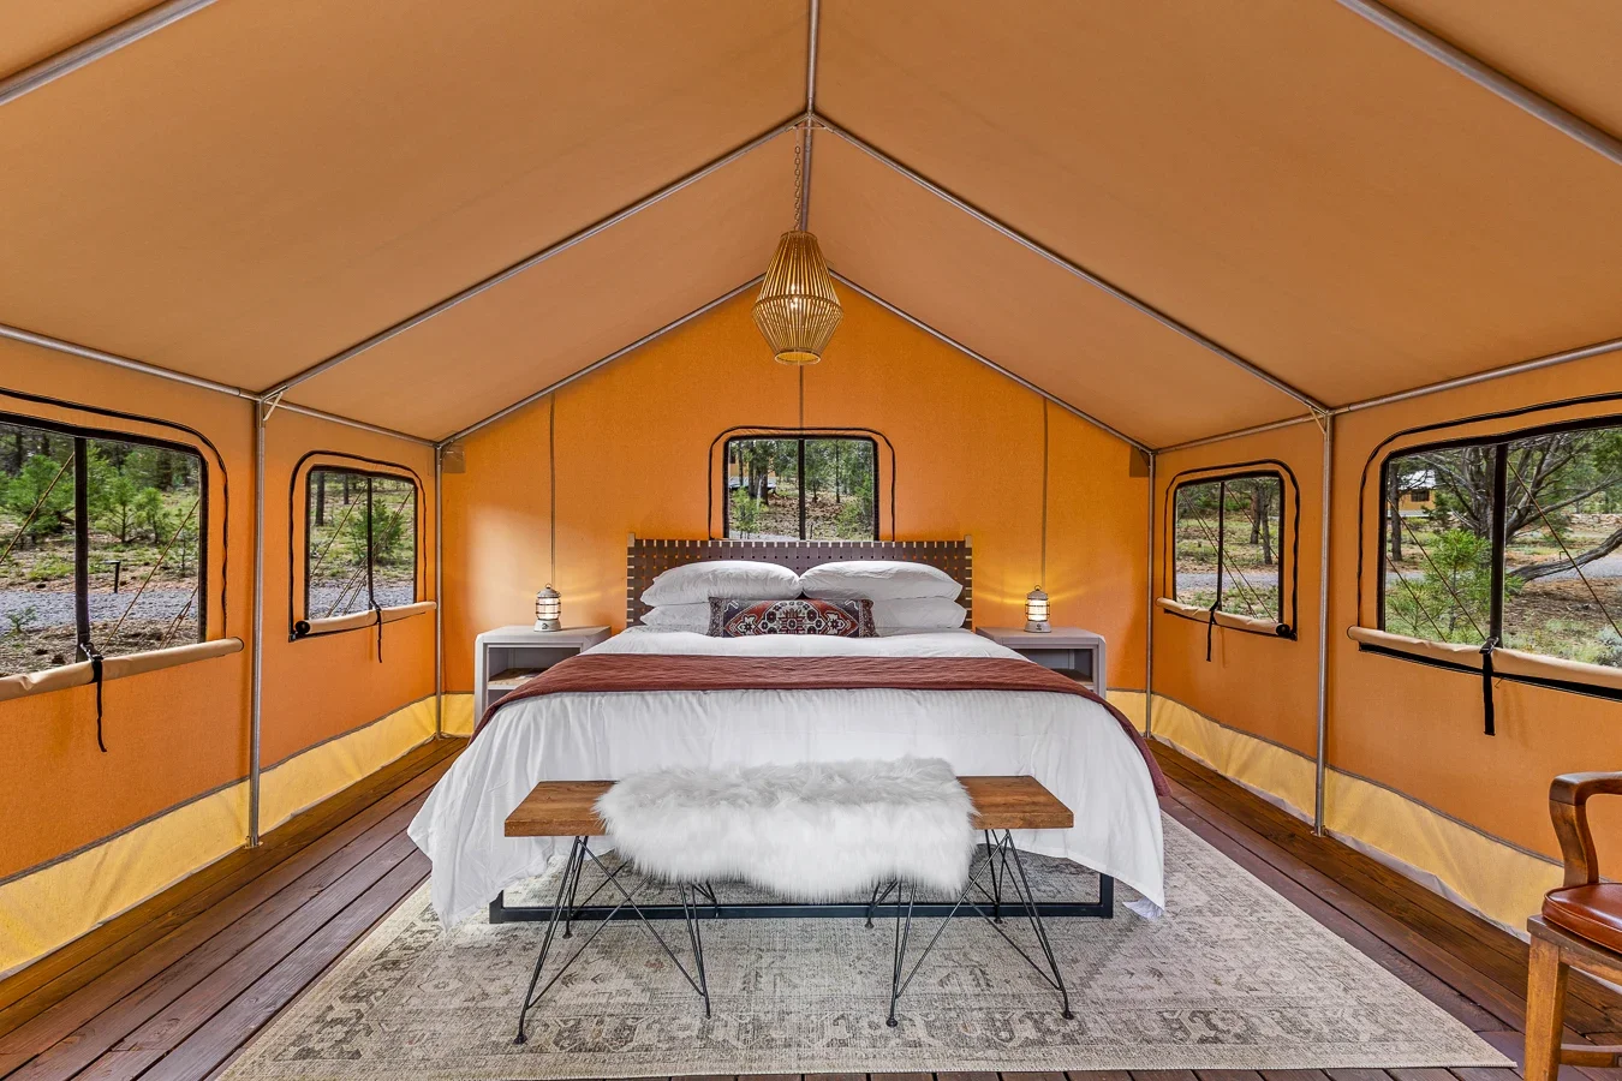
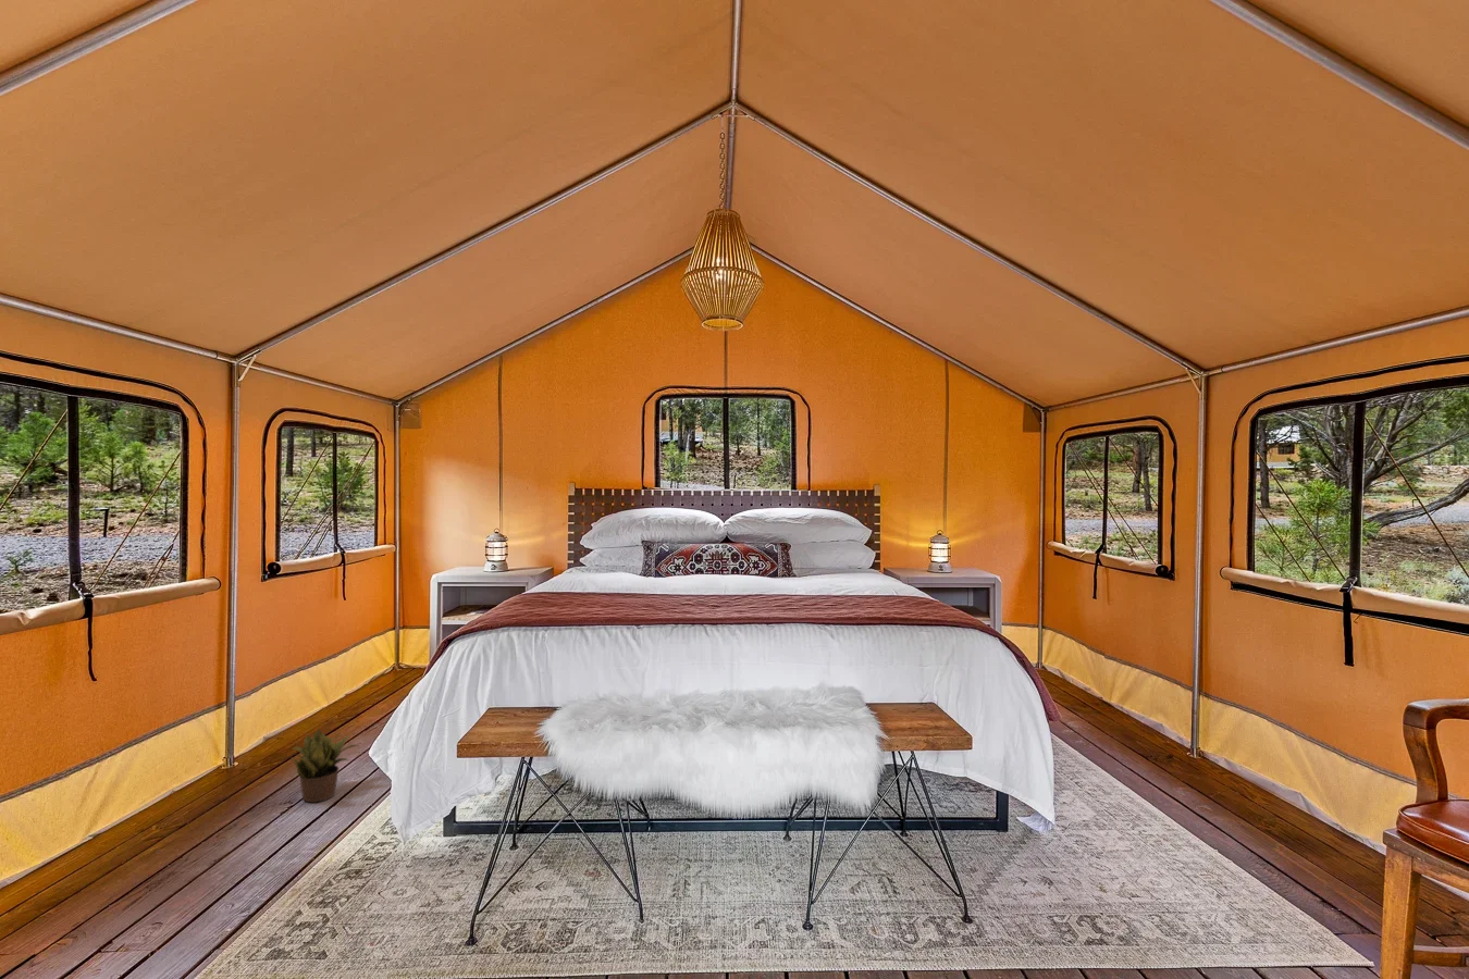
+ potted plant [289,728,362,804]
